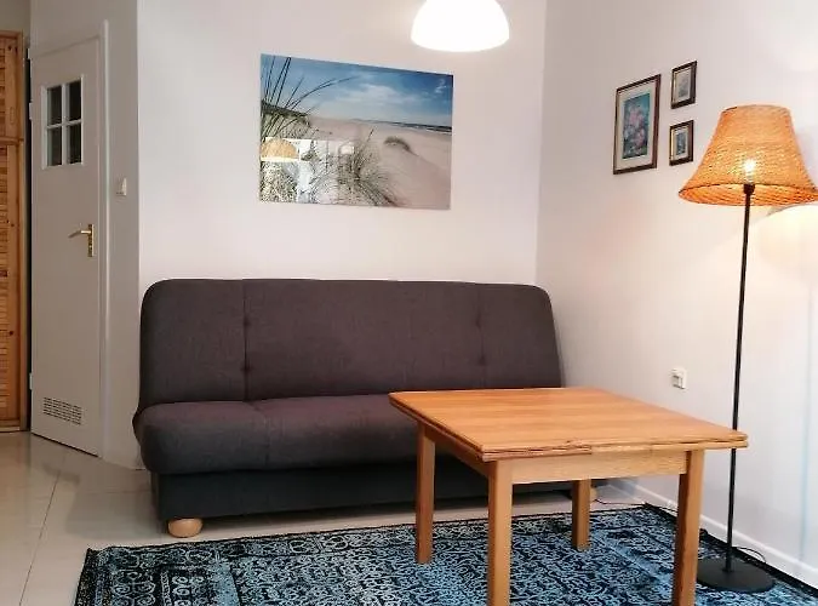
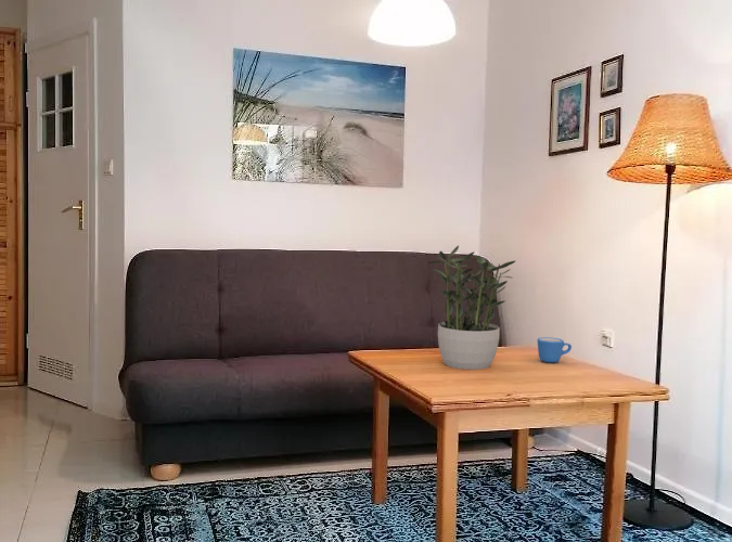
+ potted plant [427,244,516,371]
+ mug [537,336,573,363]
